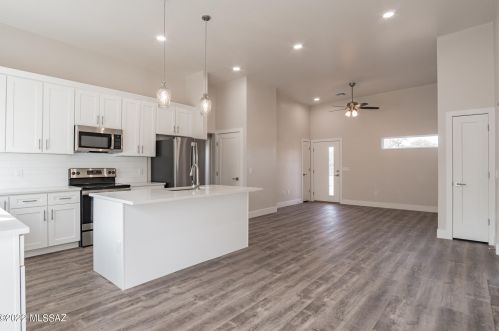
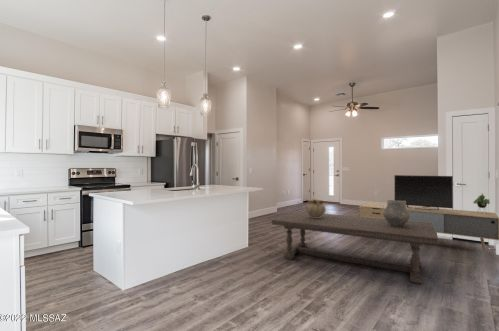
+ media console [358,174,499,253]
+ vessel [305,198,327,218]
+ table [271,210,439,285]
+ ceramic pot [383,199,410,227]
